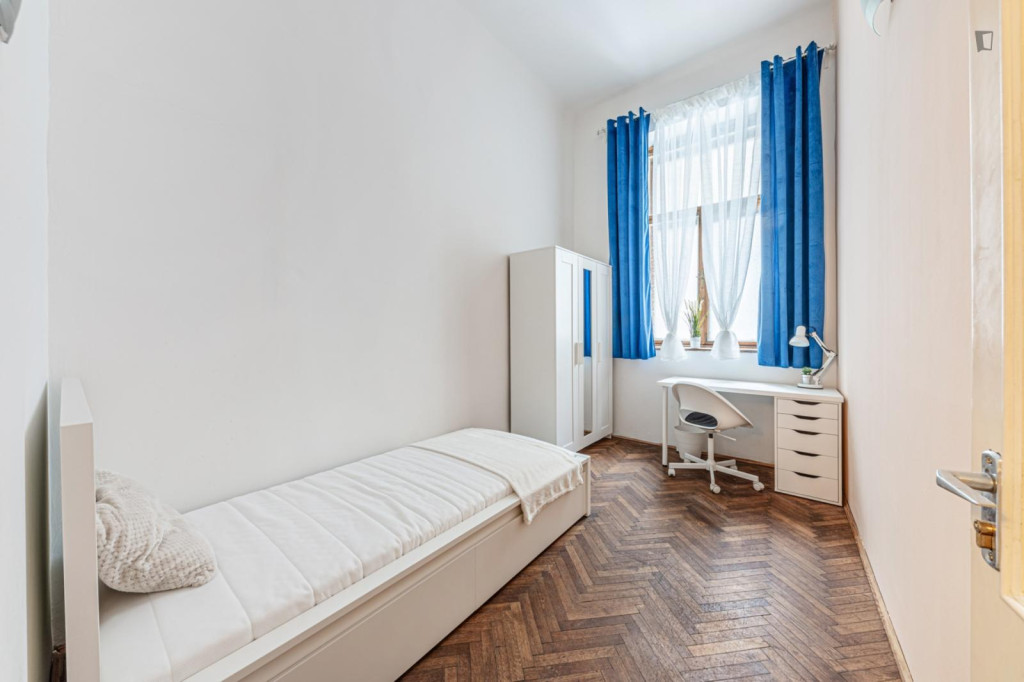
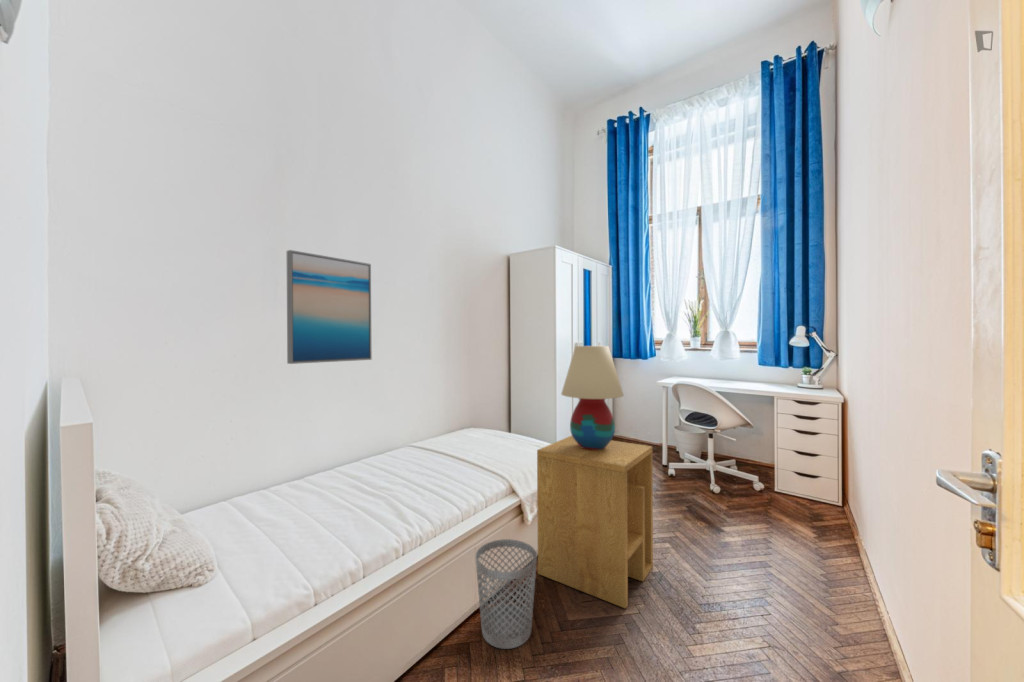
+ table lamp [560,345,625,450]
+ side table [536,435,654,610]
+ wastebasket [474,538,538,650]
+ wall art [286,249,373,365]
